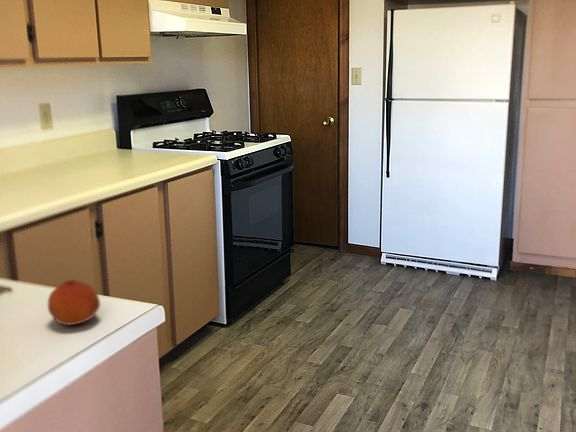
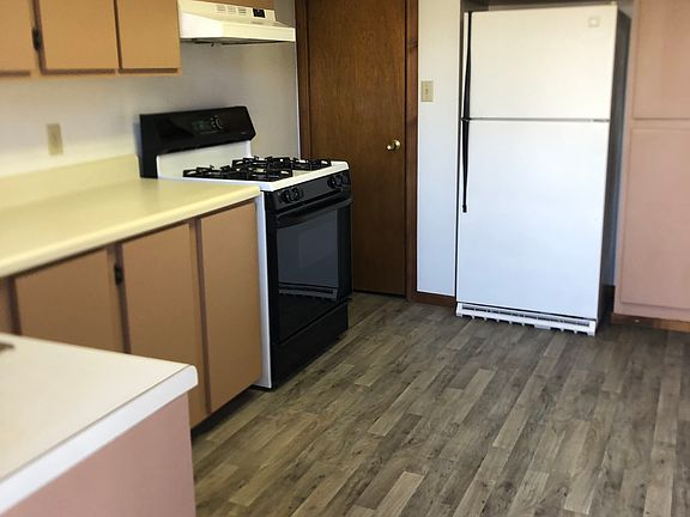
- fruit [47,278,101,326]
